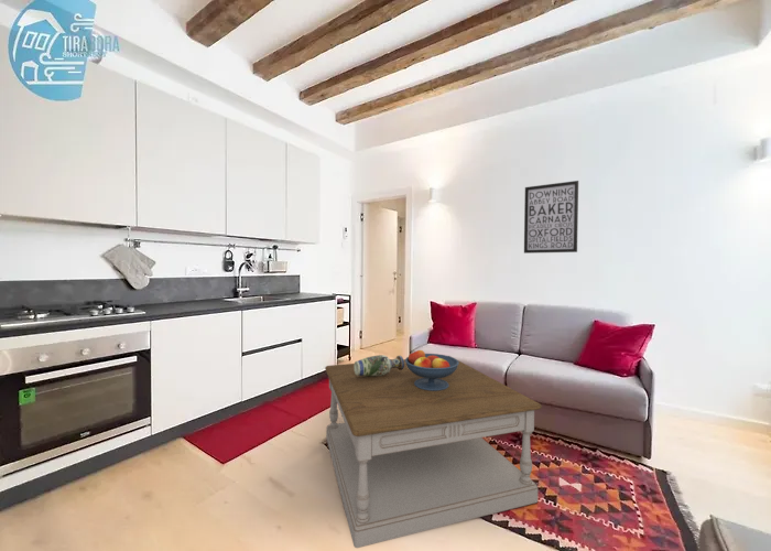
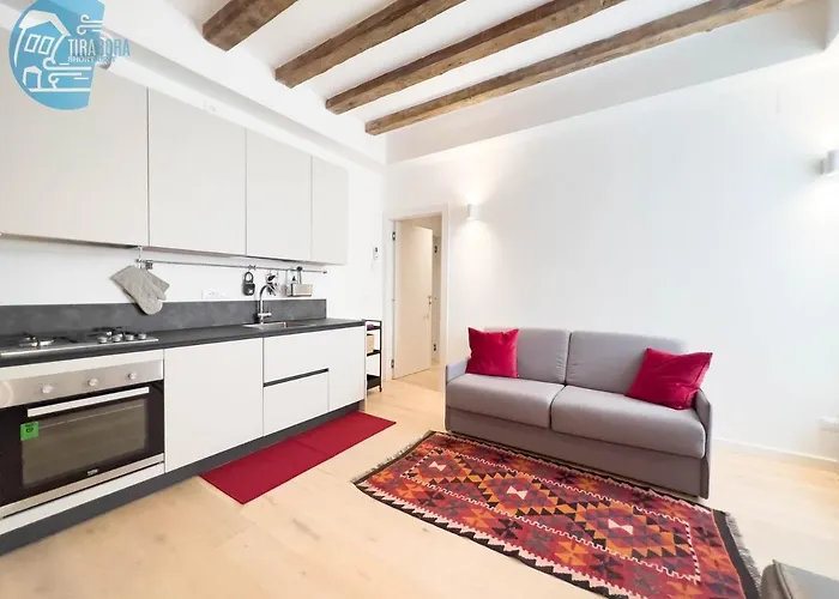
- fruit bowl [404,348,459,391]
- coffee table [324,355,543,549]
- wall art [523,180,579,255]
- vase [354,354,404,377]
